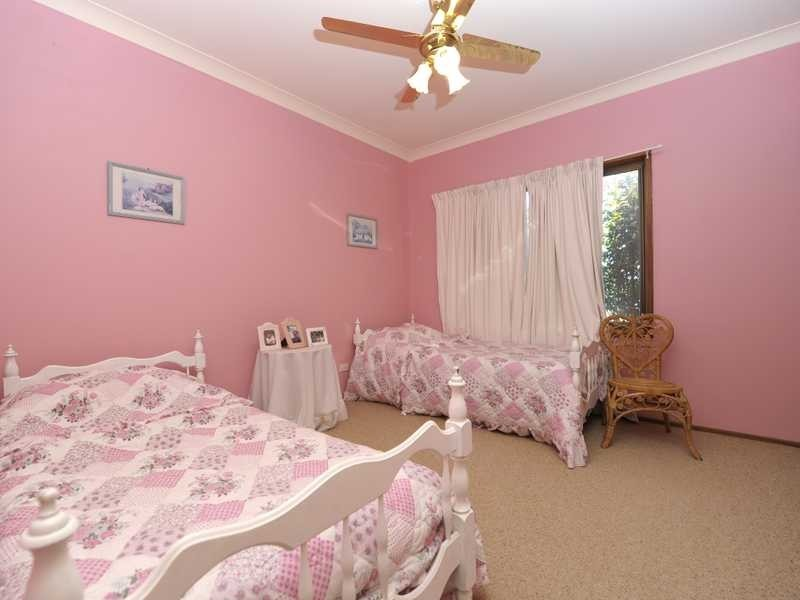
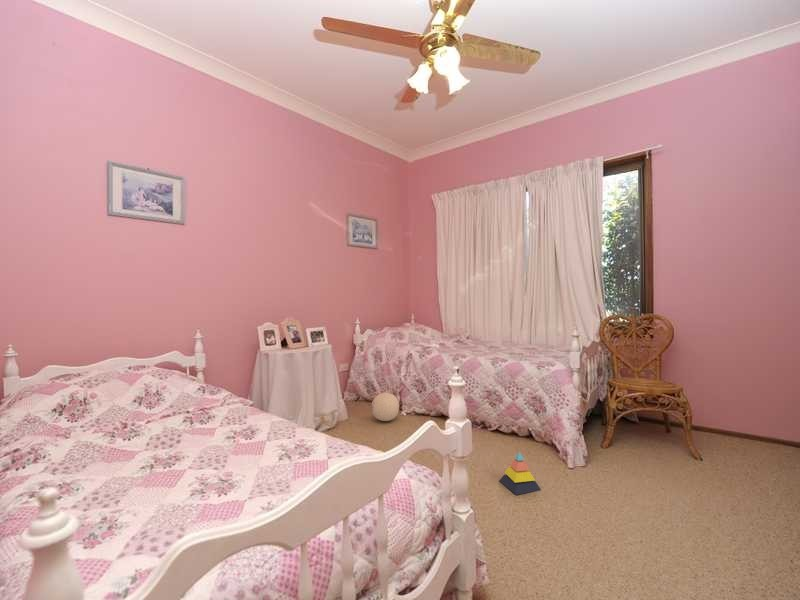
+ ball [371,392,400,422]
+ stacking toy [498,451,542,496]
